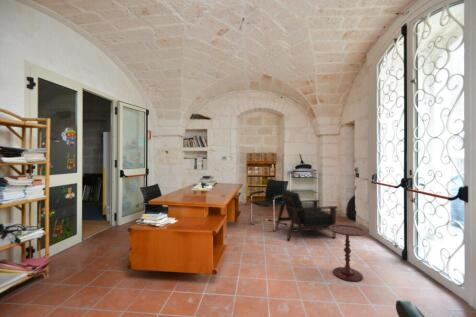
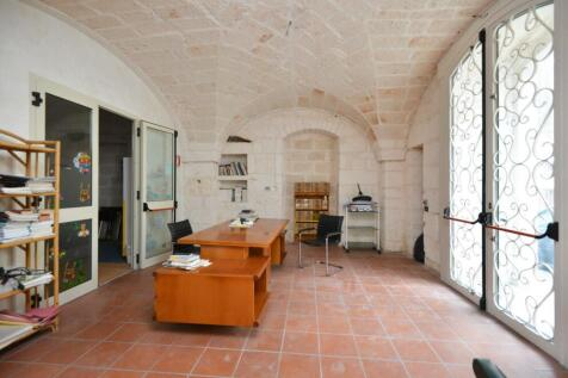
- side table [328,224,368,283]
- armchair [274,189,339,242]
